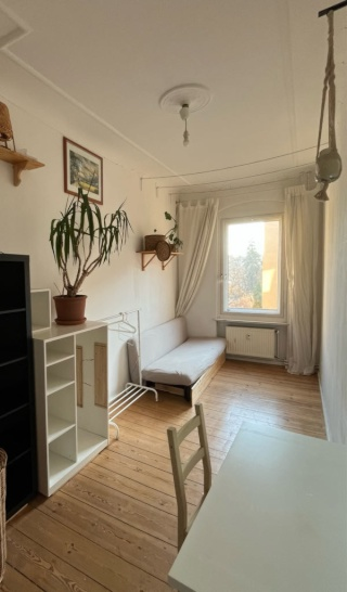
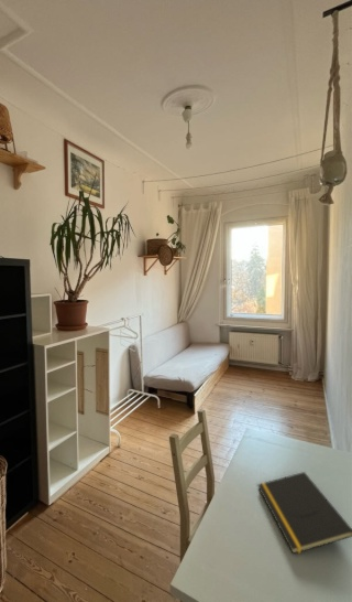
+ notepad [256,471,352,555]
